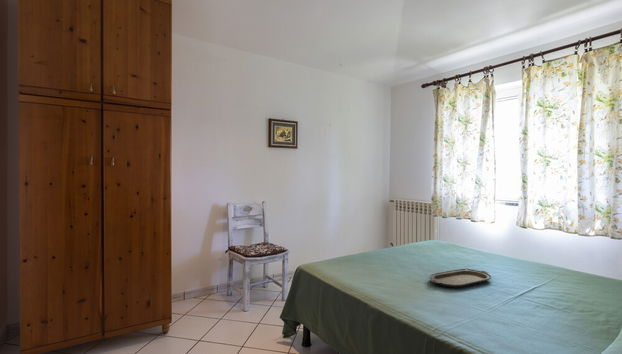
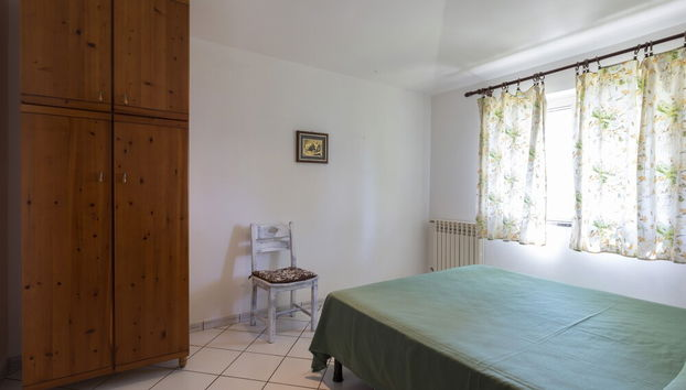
- serving tray [429,267,492,288]
